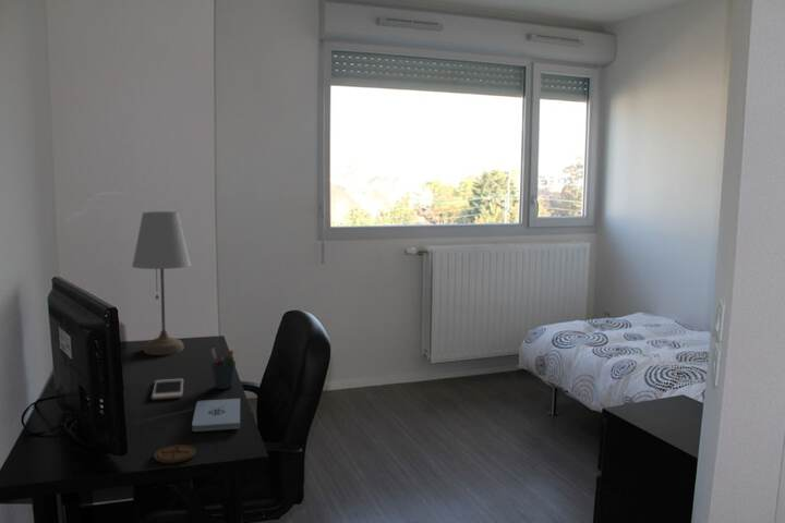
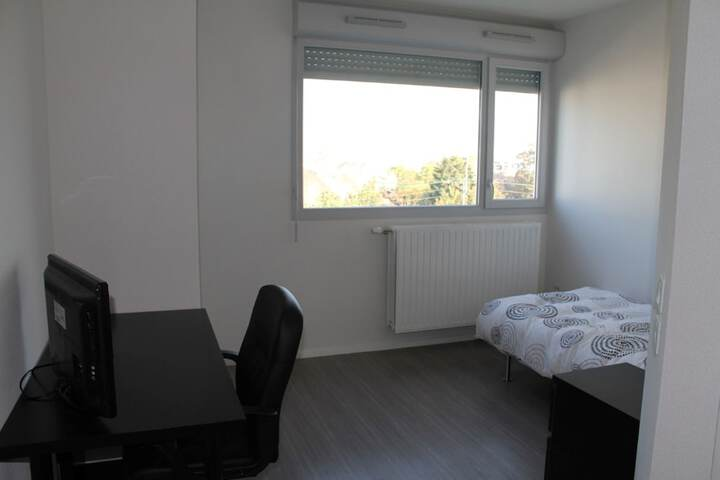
- coaster [153,443,196,464]
- notepad [191,398,241,433]
- pen holder [210,346,237,390]
- desk lamp [131,210,192,356]
- cell phone [150,378,184,401]
